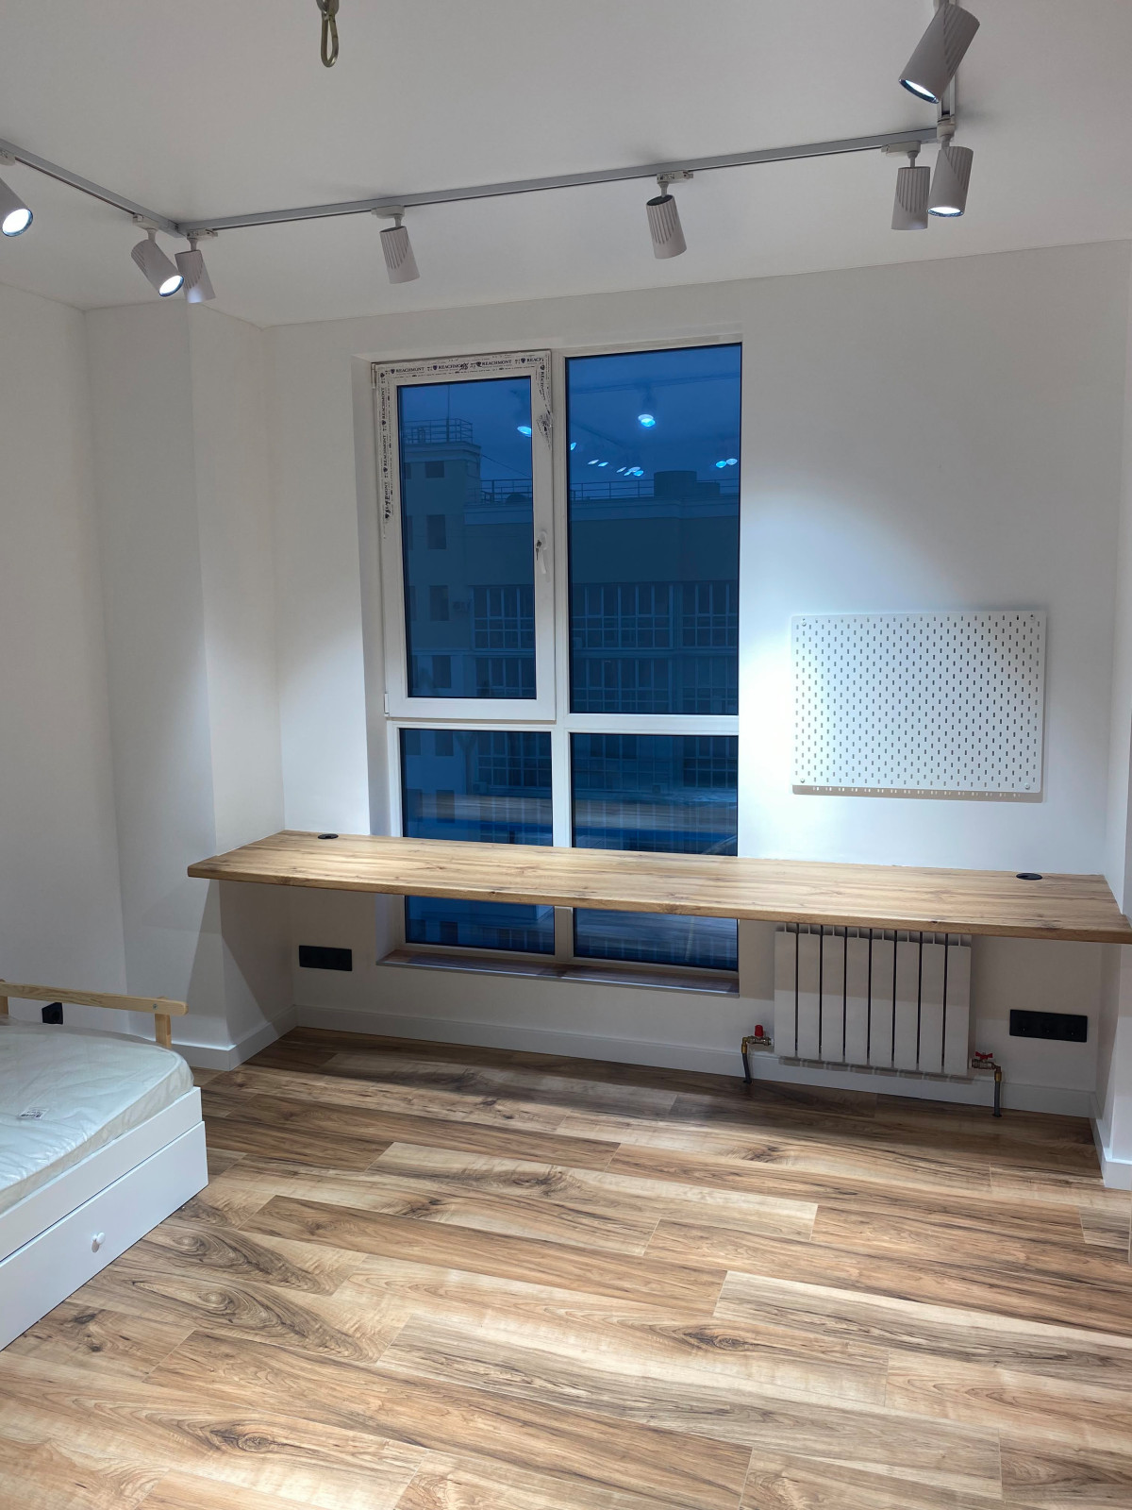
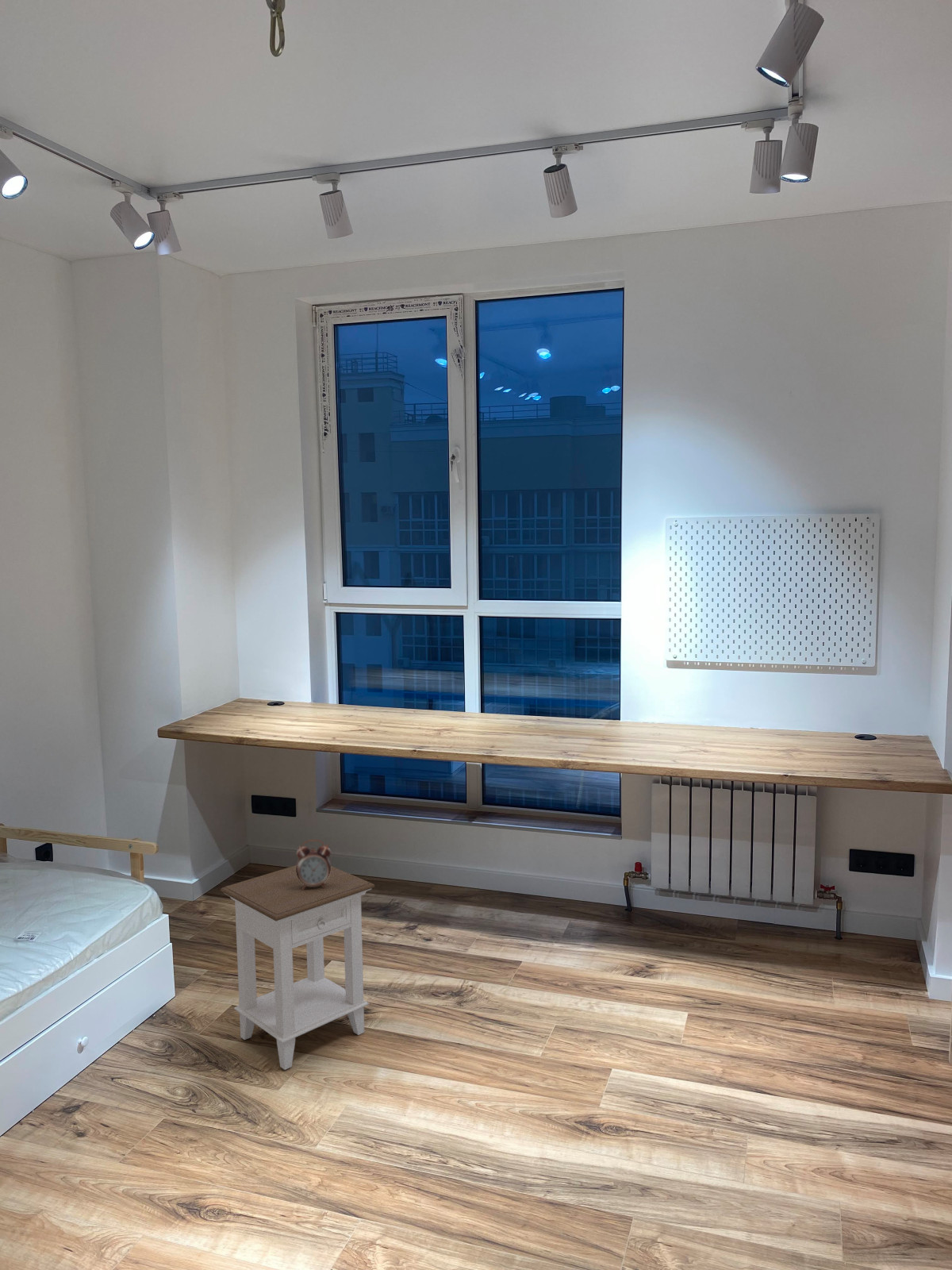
+ alarm clock [296,839,332,890]
+ nightstand [220,864,375,1071]
